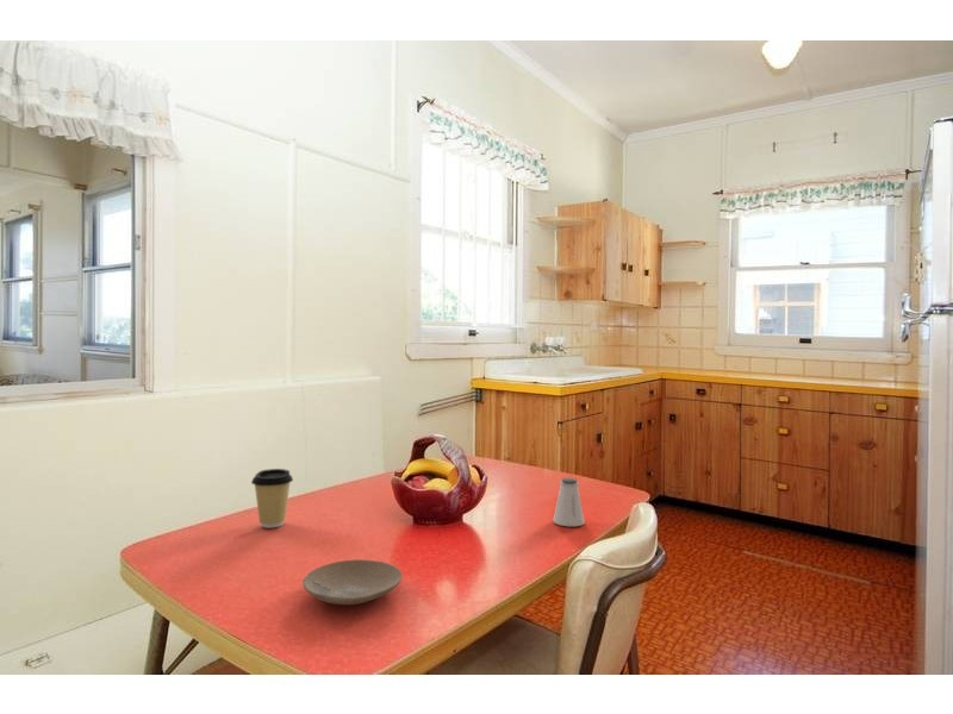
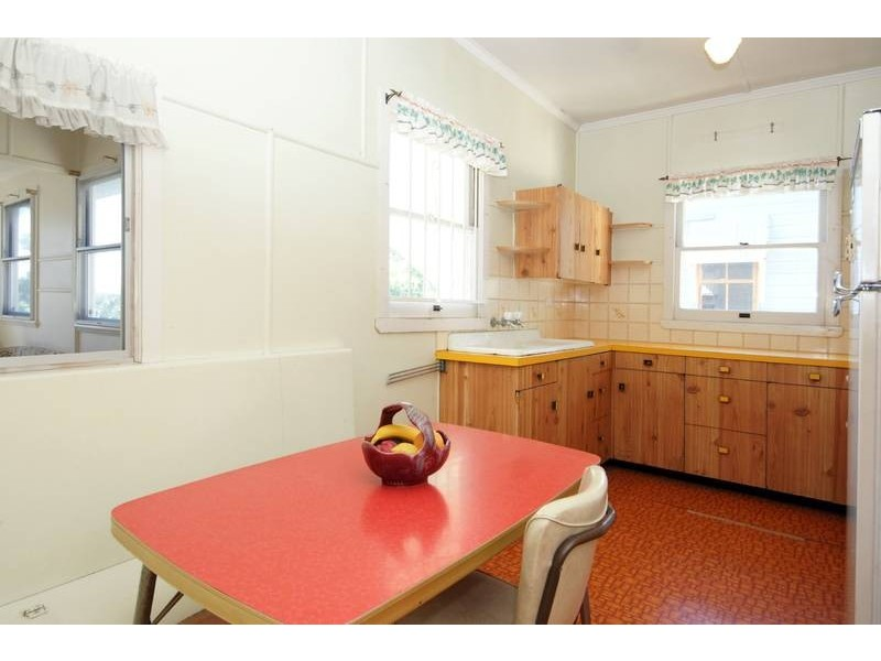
- saltshaker [553,477,586,527]
- plate [301,558,404,606]
- coffee cup [250,468,294,528]
